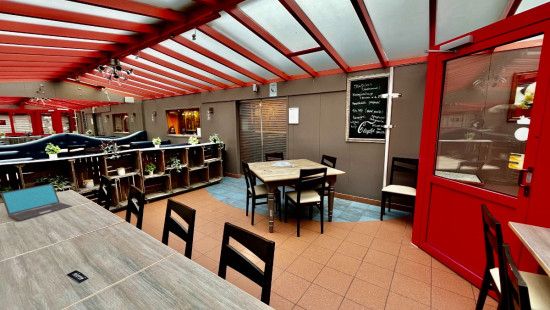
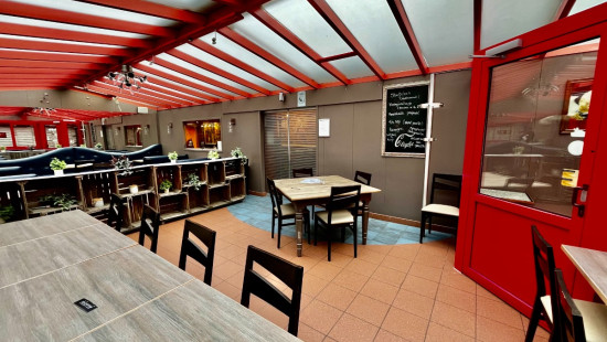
- laptop [0,183,73,222]
